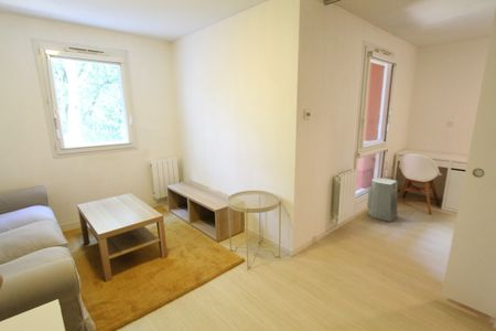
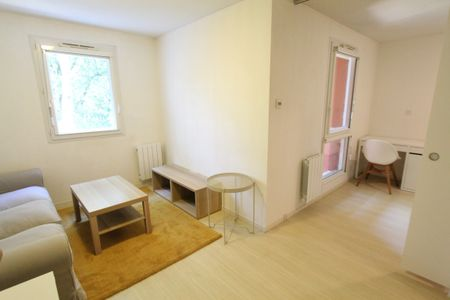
- fan [366,177,398,223]
